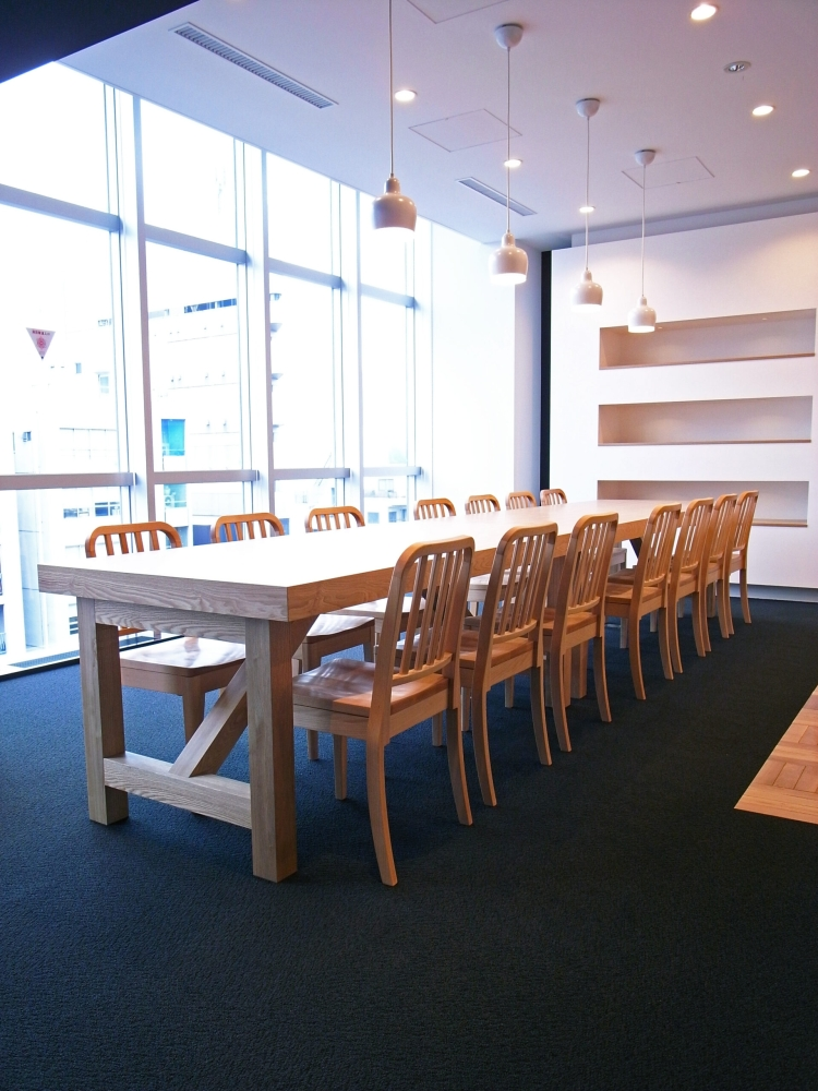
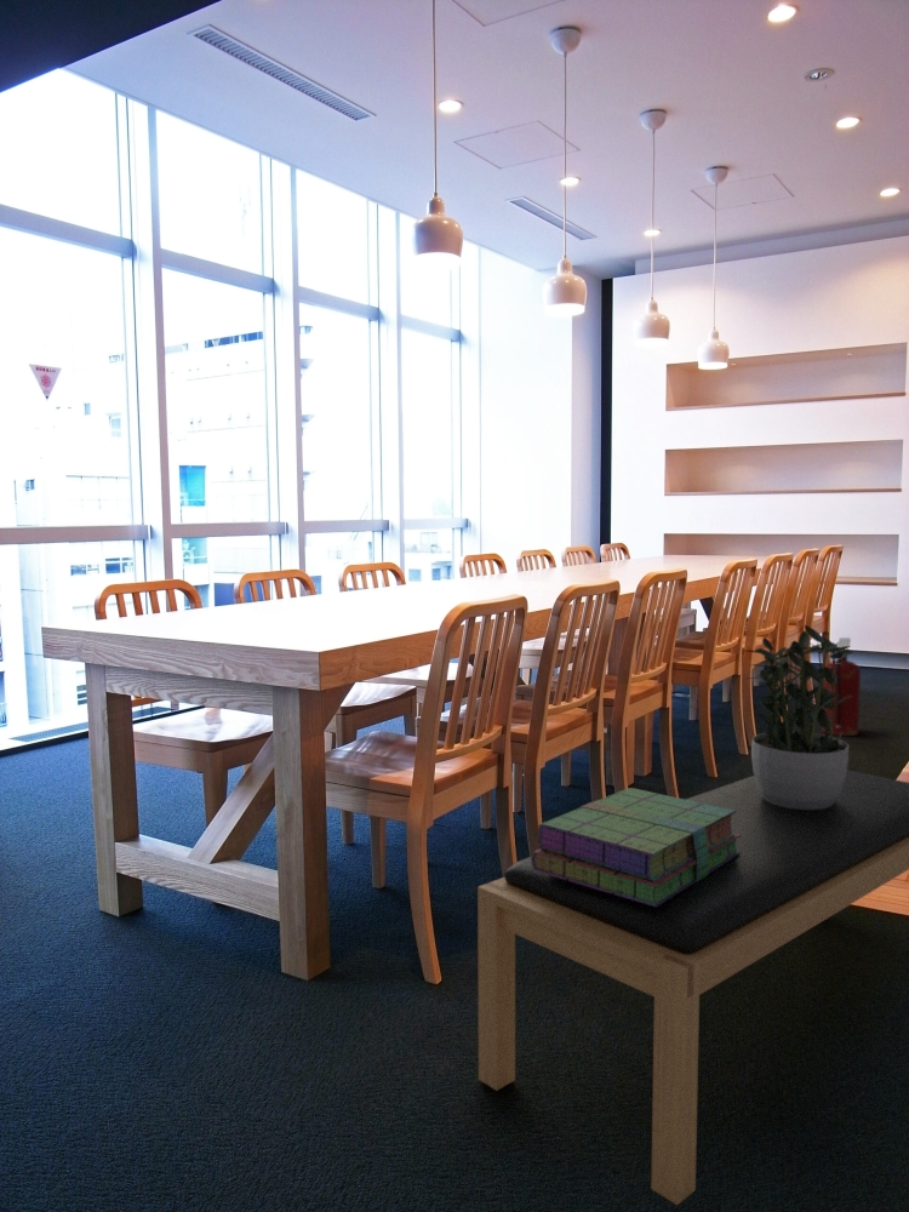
+ potted plant [743,624,854,810]
+ fire extinguisher [822,636,862,737]
+ stack of books [531,787,741,907]
+ bench [476,768,909,1206]
